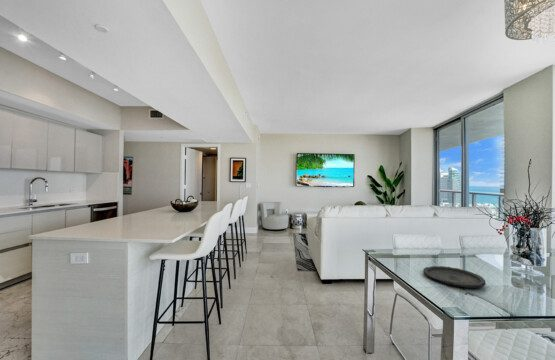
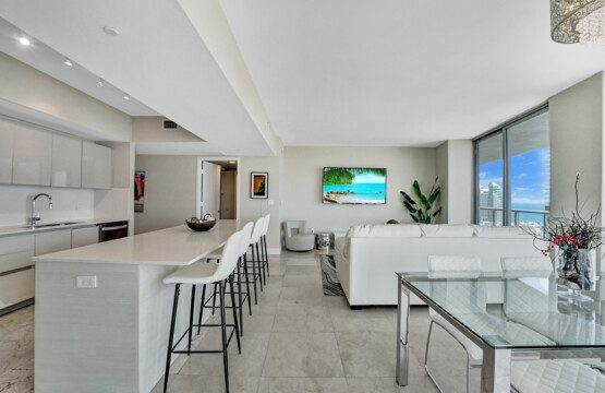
- plate [422,265,487,289]
